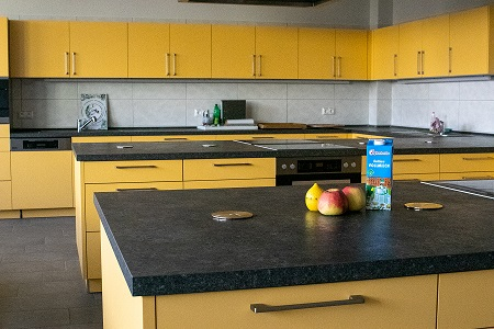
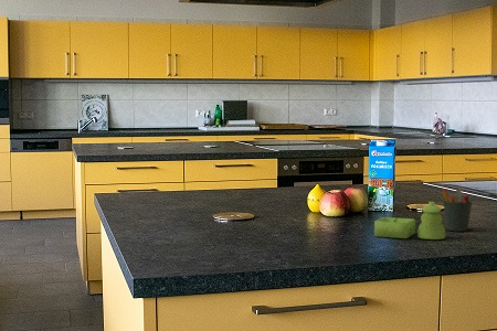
+ pen holder [442,186,473,232]
+ soap dispenser [373,201,446,241]
